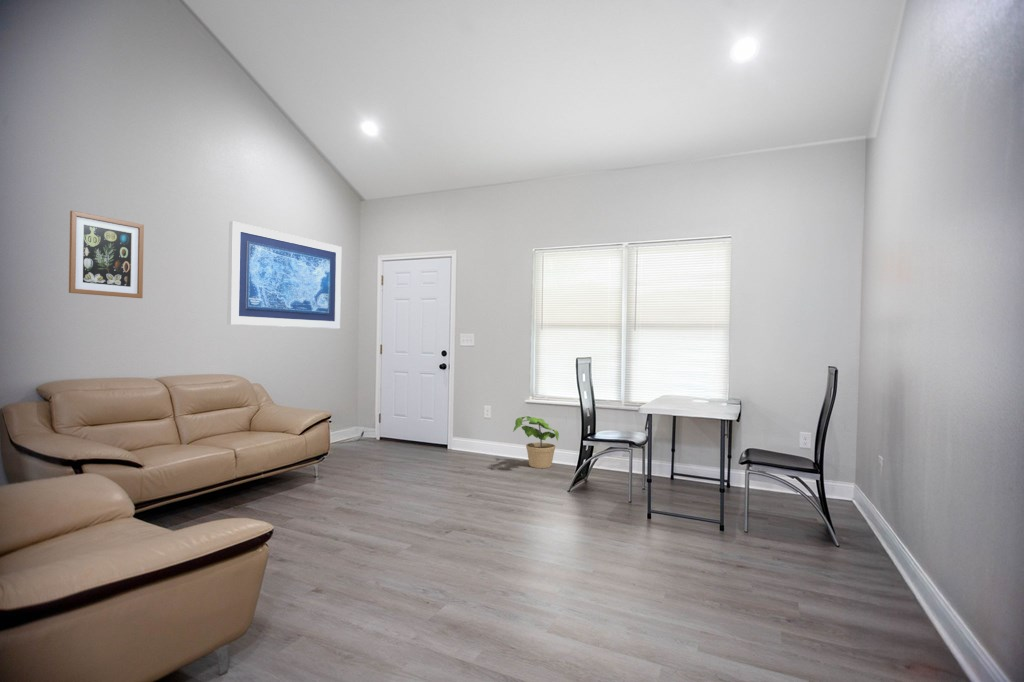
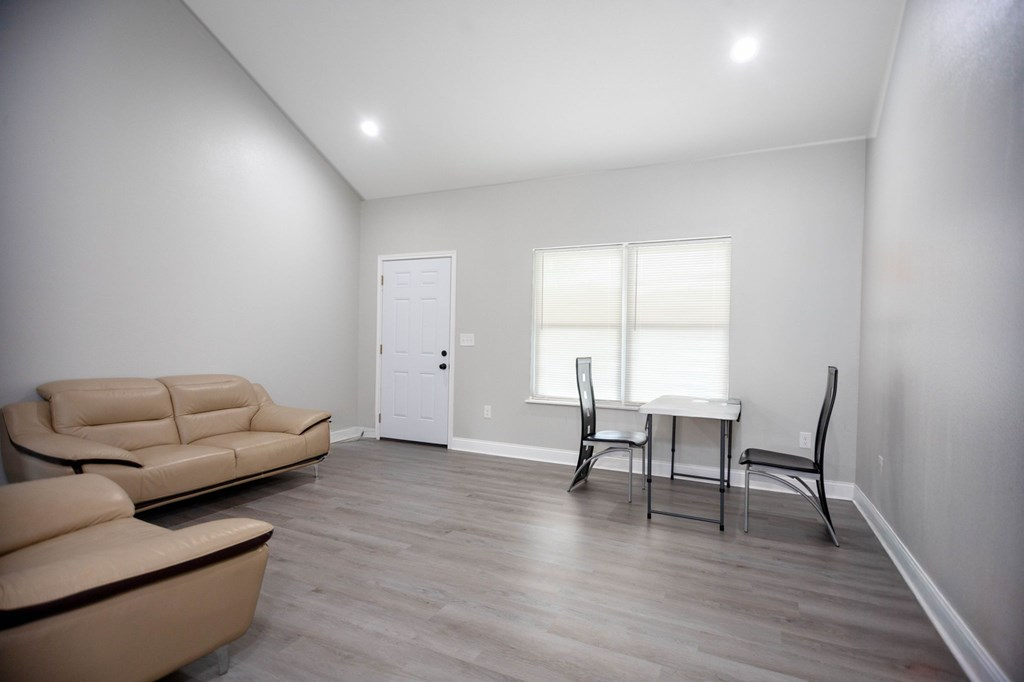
- wall art [68,210,145,299]
- wall art [226,220,342,329]
- potted plant [512,415,560,469]
